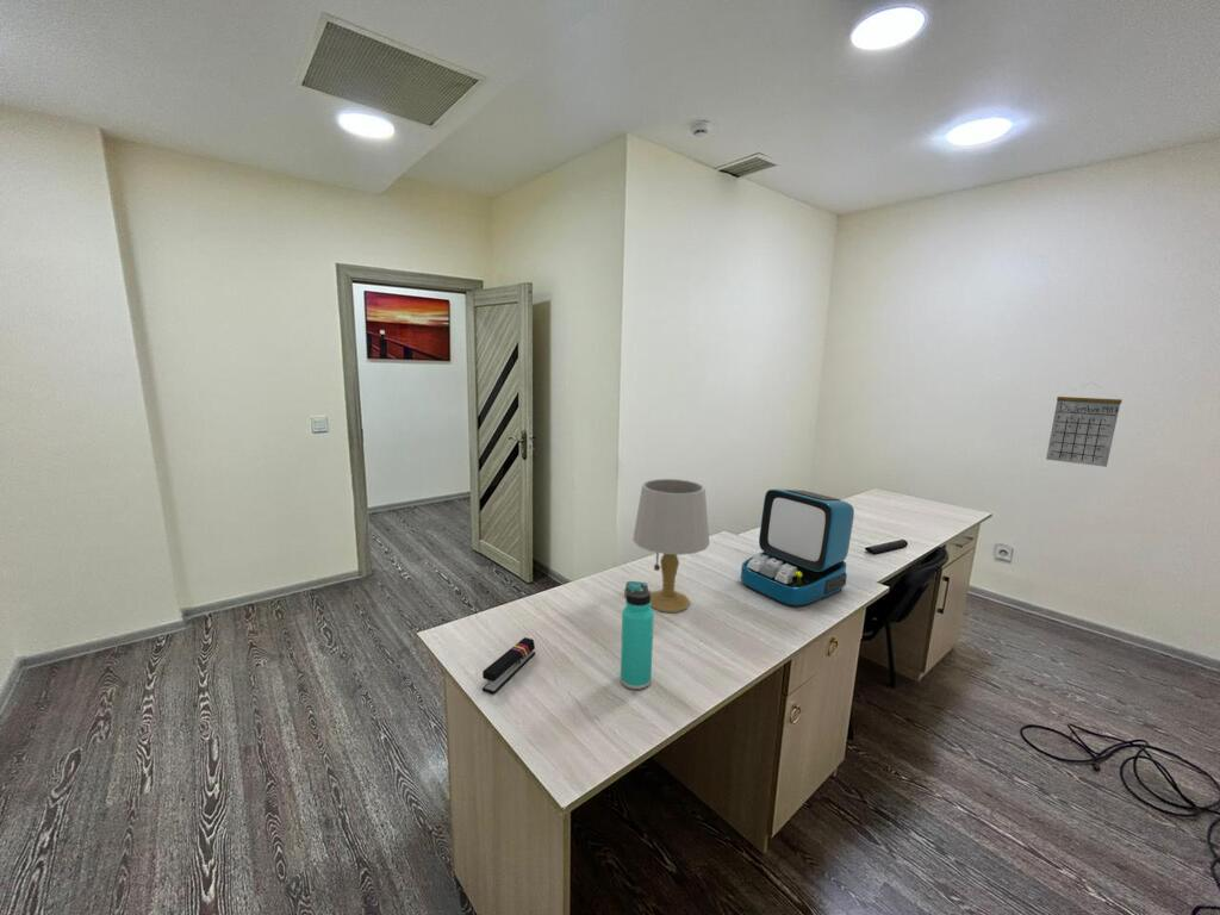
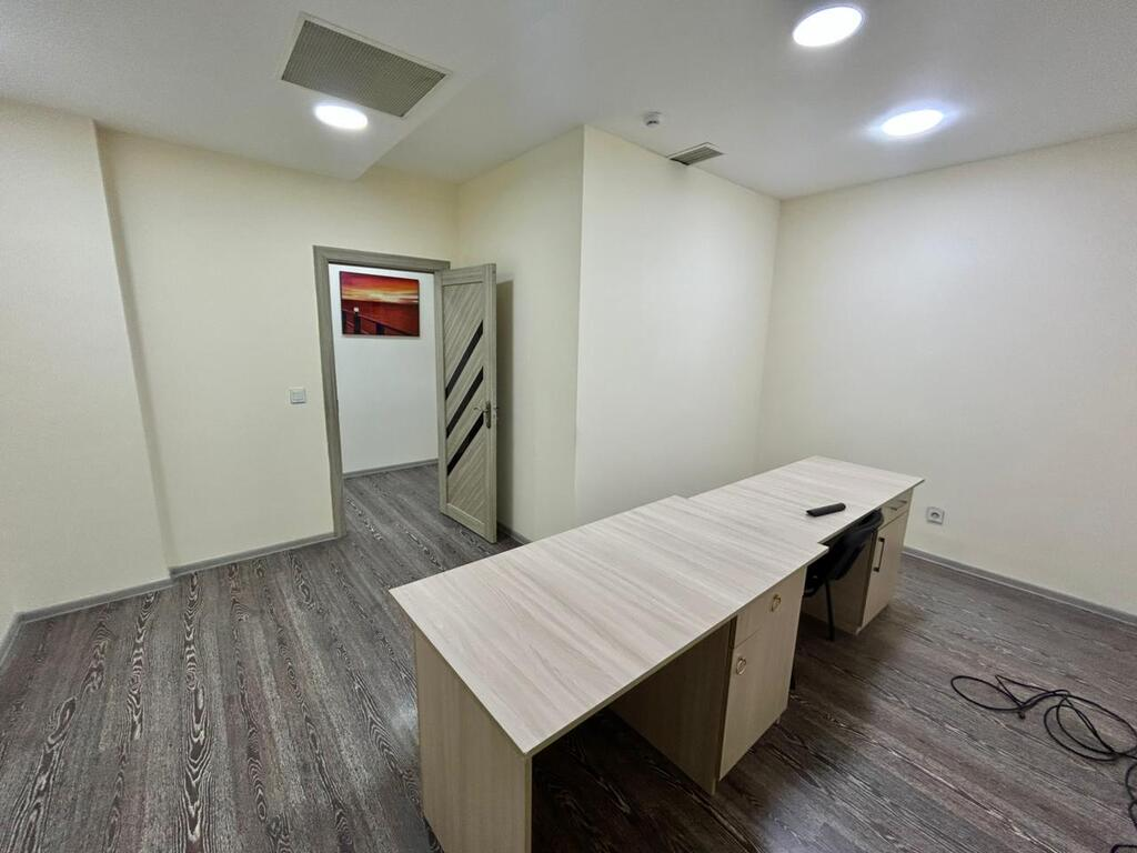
- calendar [1045,381,1123,468]
- table lamp [631,478,710,614]
- thermos bottle [620,580,655,691]
- stapler [481,636,536,696]
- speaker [740,488,855,608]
